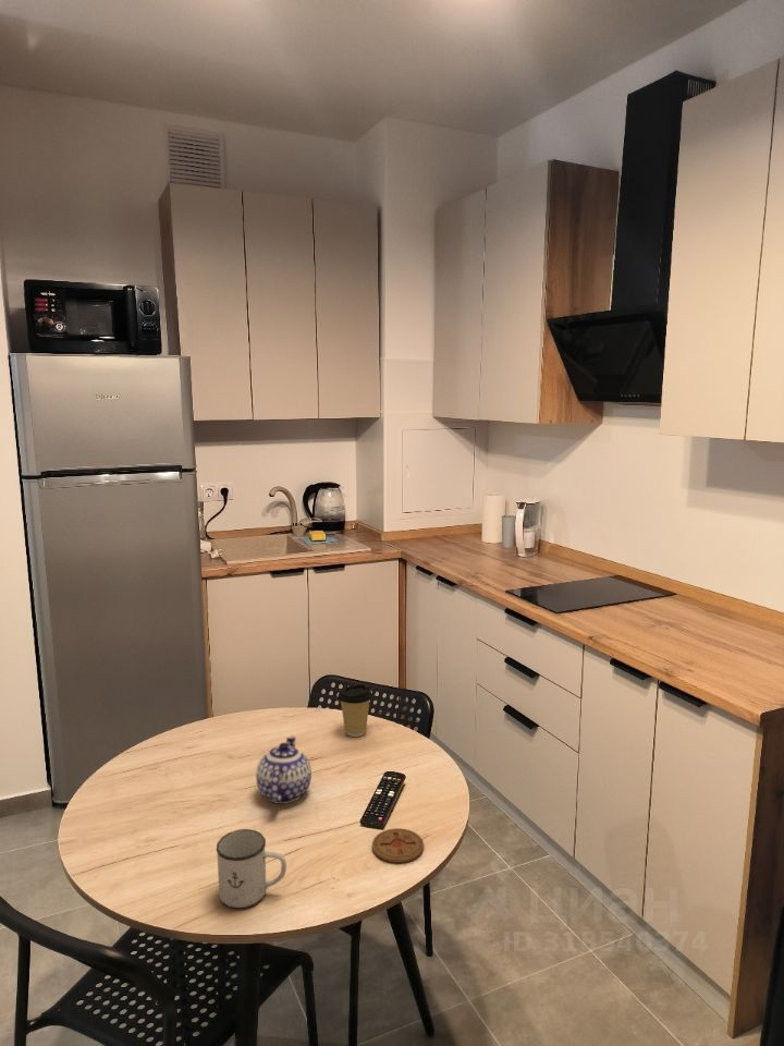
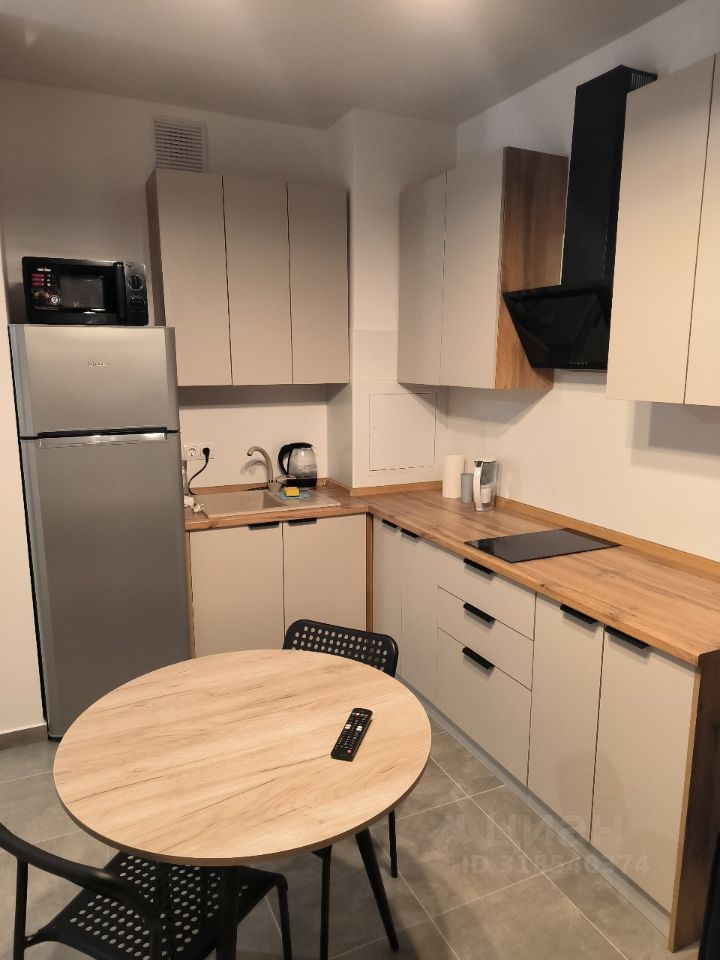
- teapot [255,735,313,805]
- mug [216,828,287,909]
- coaster [371,827,425,864]
- coffee cup [336,683,373,738]
